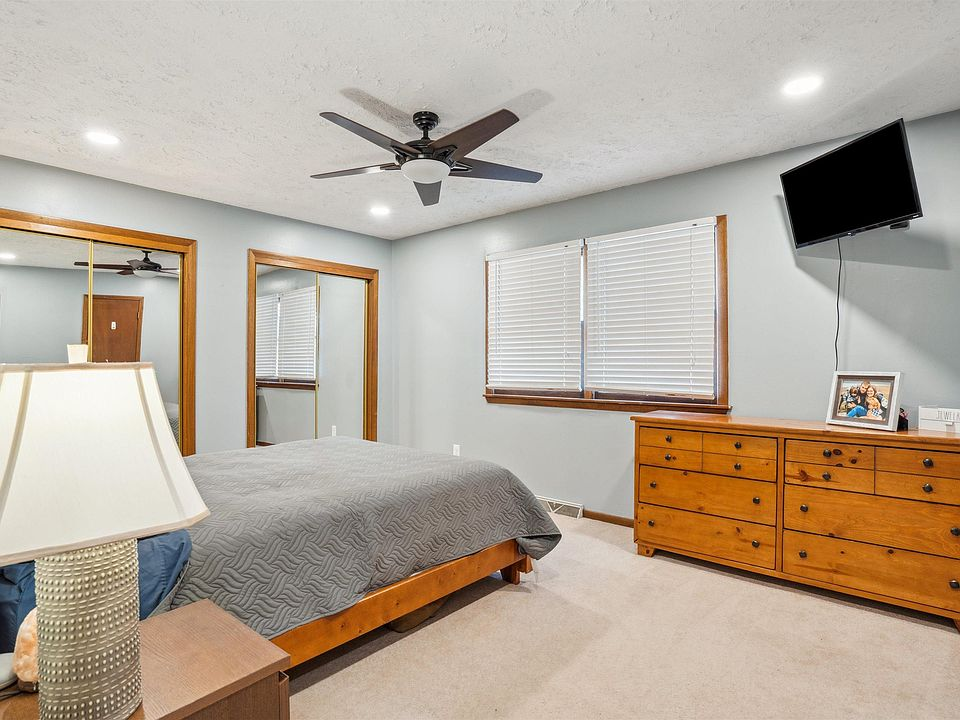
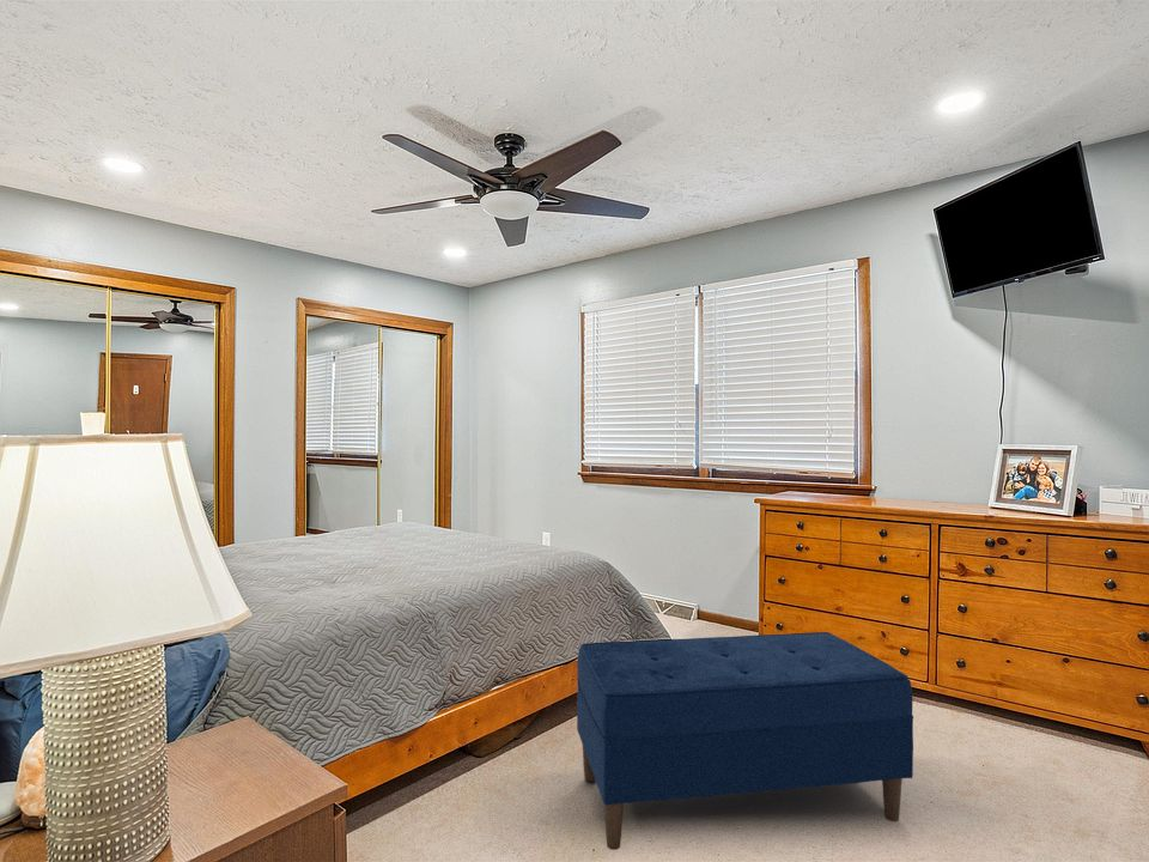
+ bench [576,631,914,851]
